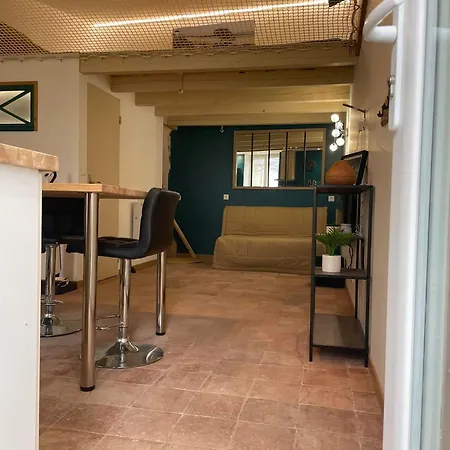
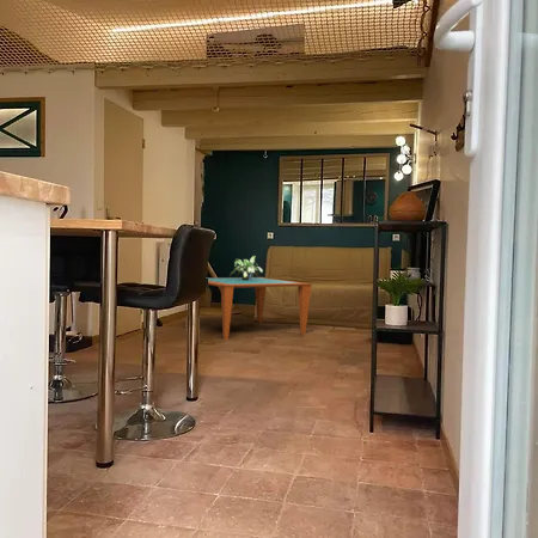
+ potted plant [228,255,264,280]
+ coffee table [184,276,312,341]
